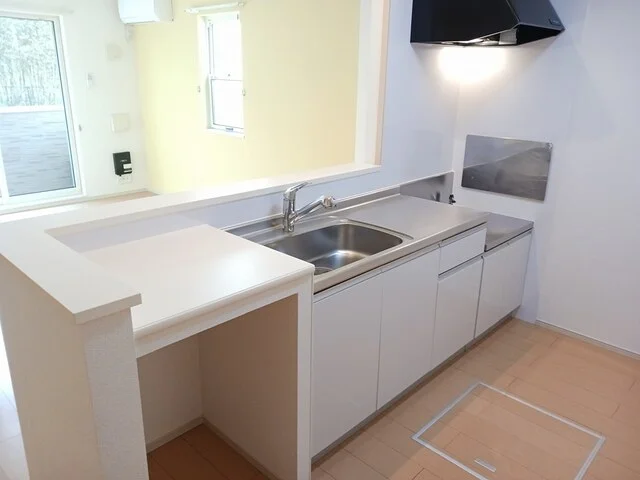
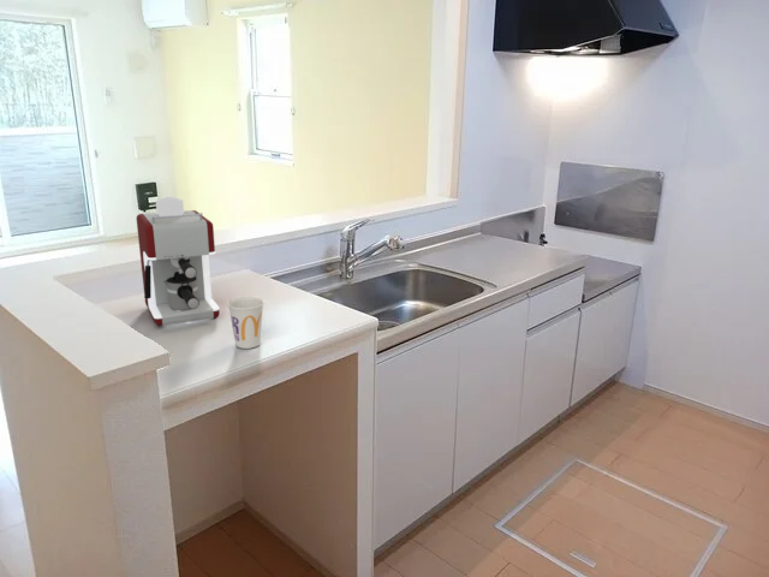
+ cup [227,297,264,350]
+ coffee maker [136,196,220,327]
